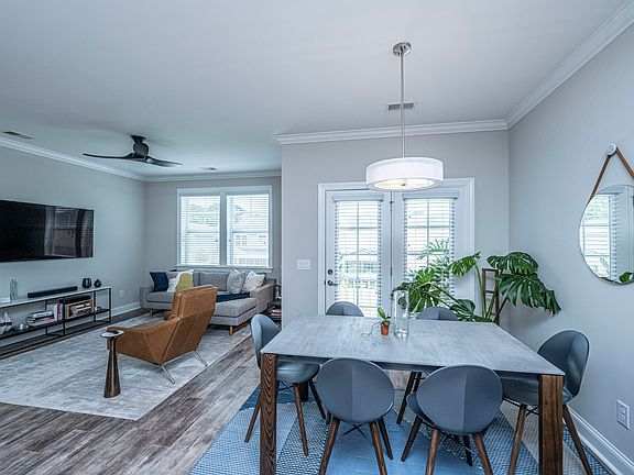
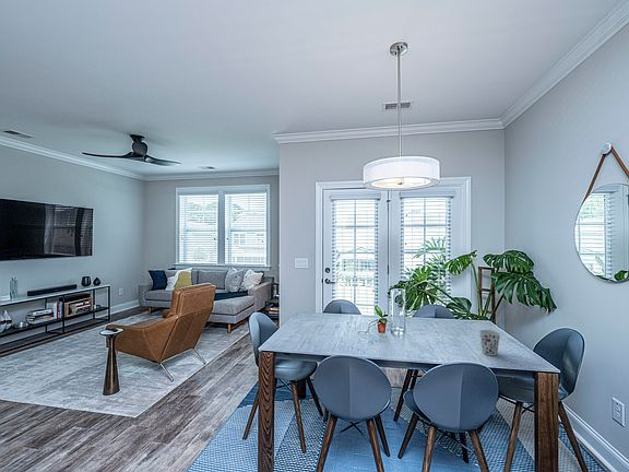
+ cup [478,329,501,356]
